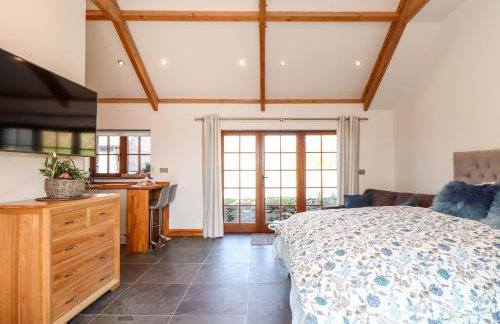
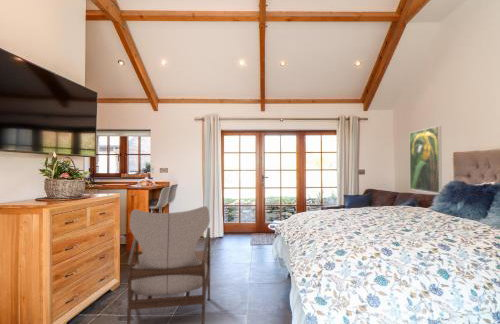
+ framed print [409,125,443,194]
+ armchair [126,205,211,324]
